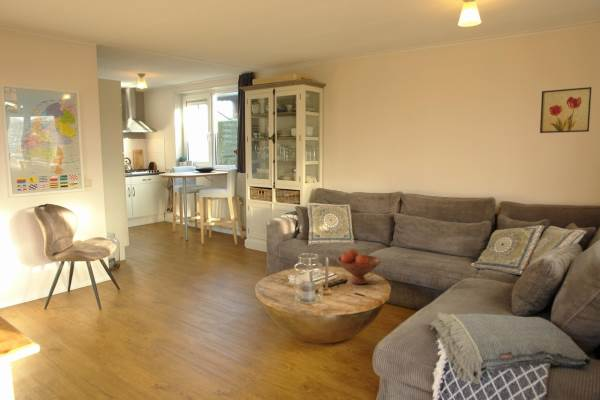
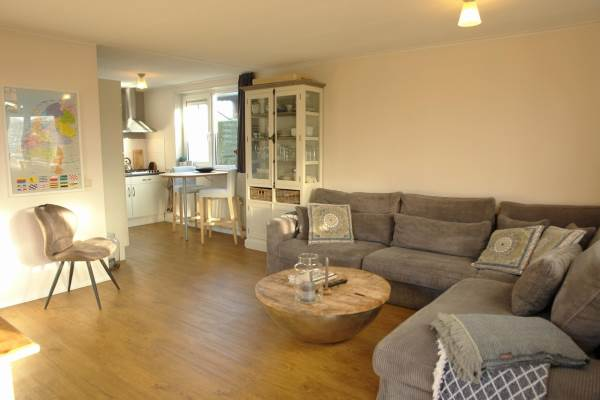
- wall art [539,86,592,134]
- fruit bowl [336,248,382,285]
